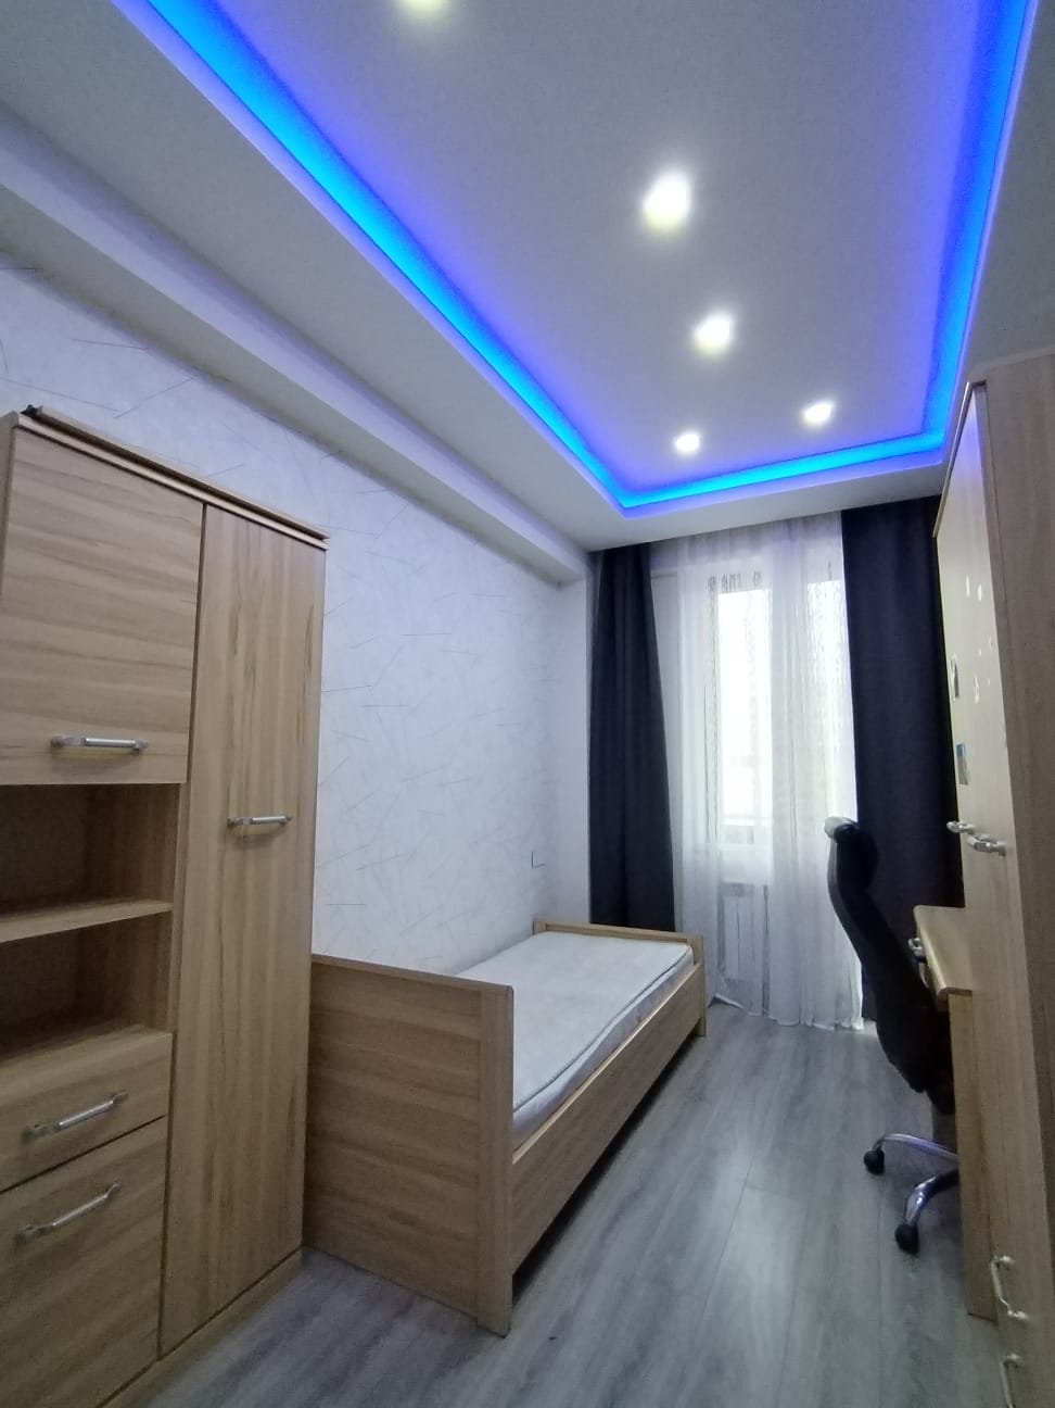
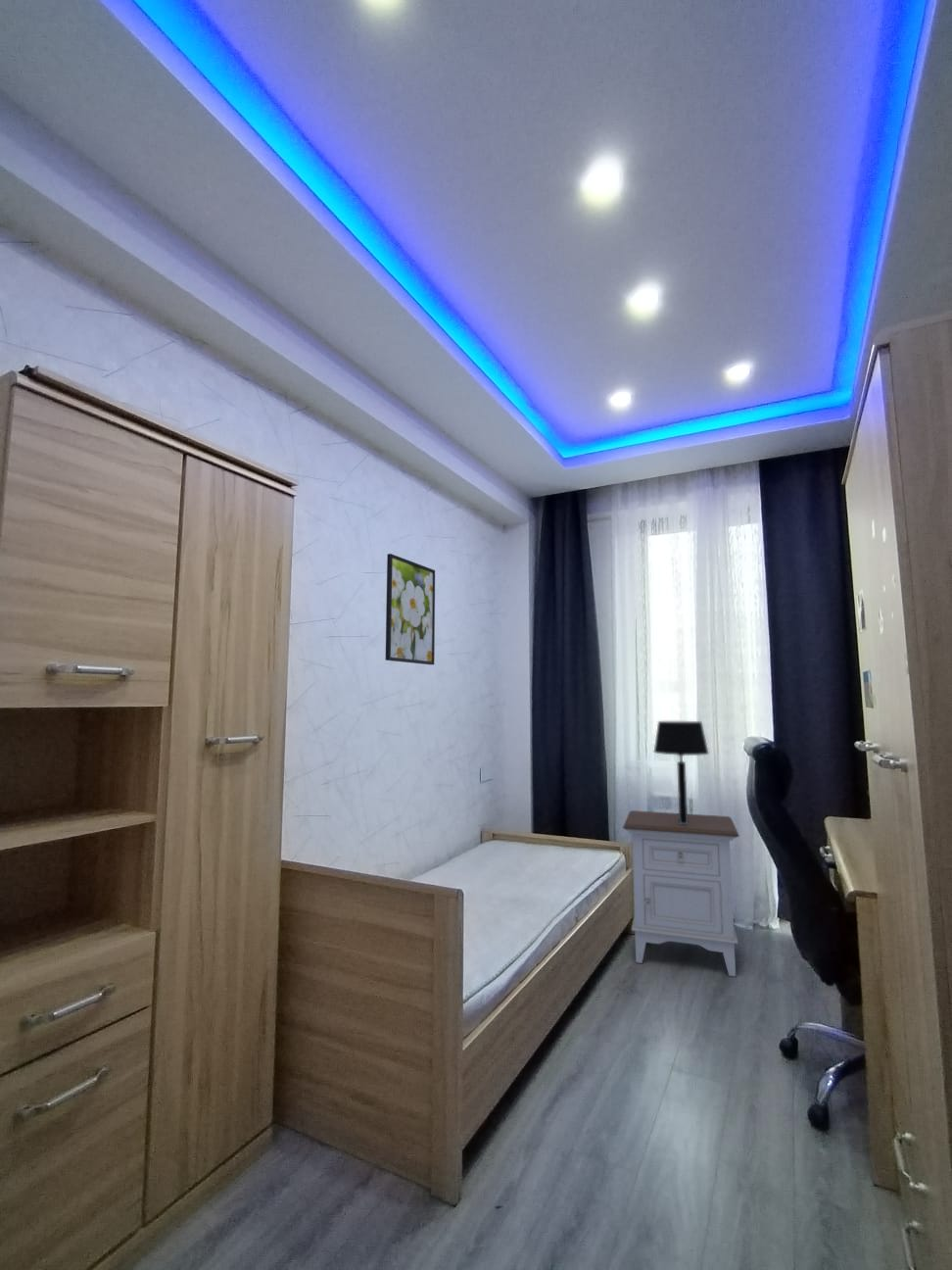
+ nightstand [622,809,740,978]
+ table lamp [652,720,710,824]
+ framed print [385,553,436,665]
